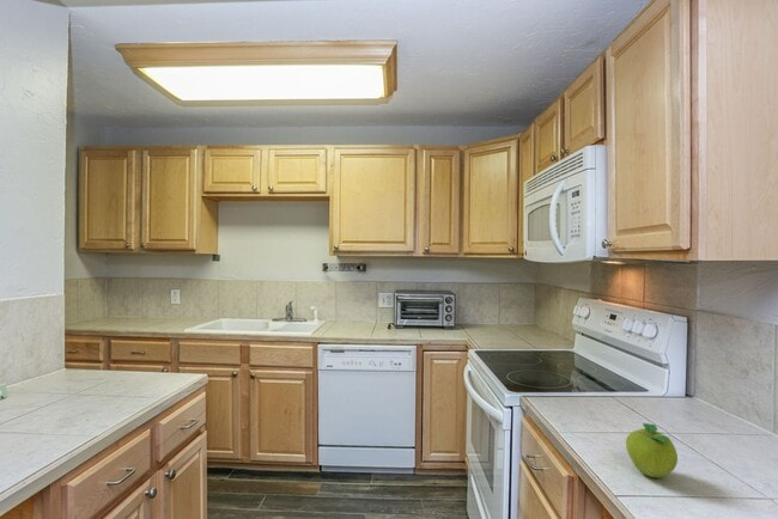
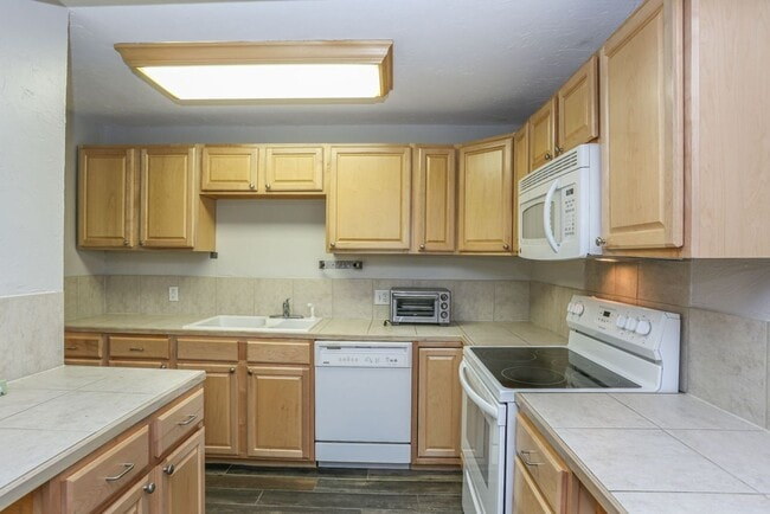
- fruit [625,422,679,480]
